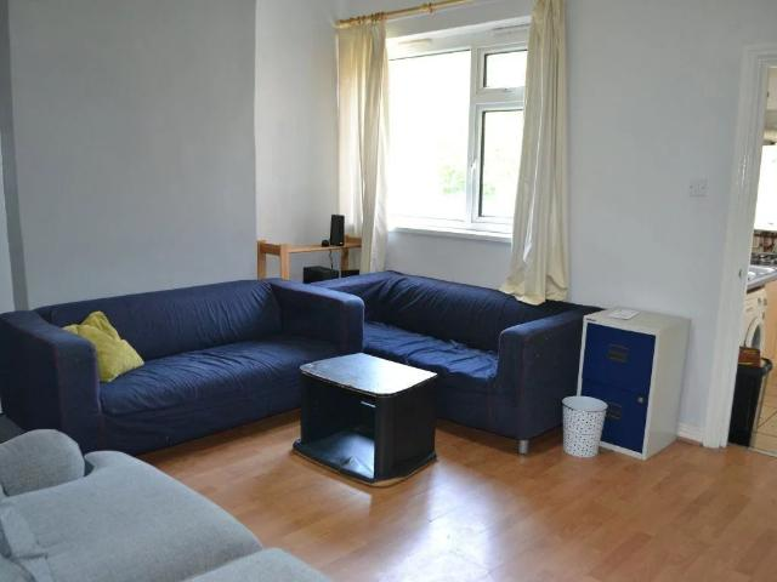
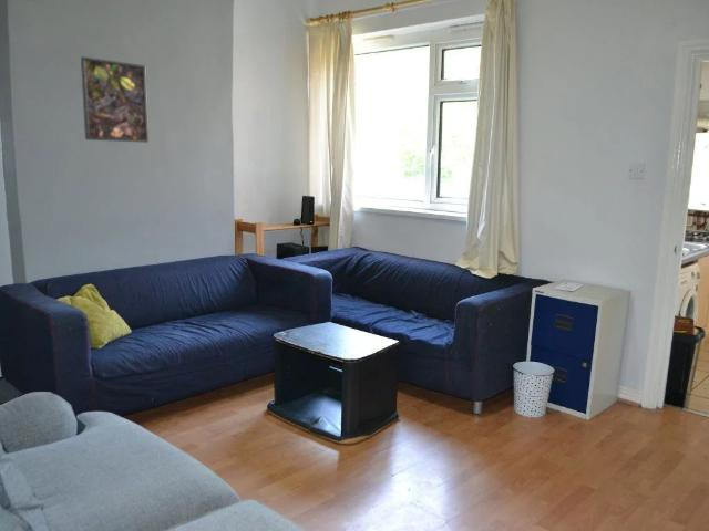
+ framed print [80,55,150,144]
